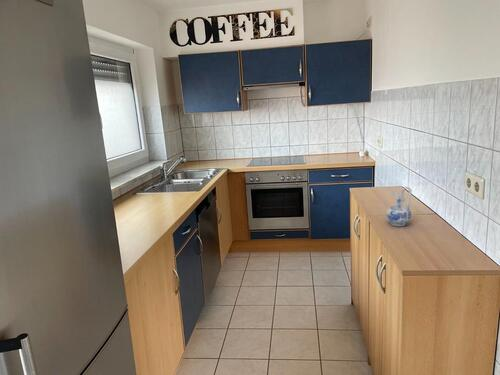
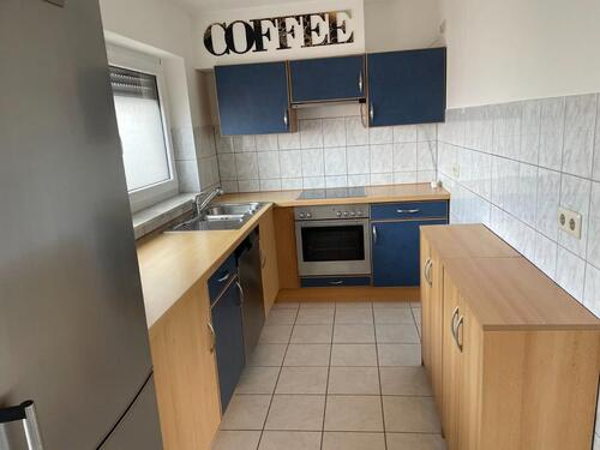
- ceramic pitcher [385,186,413,227]
